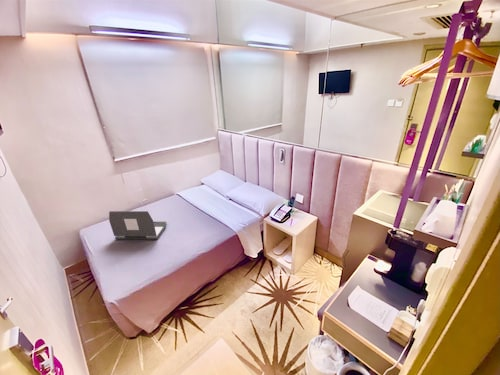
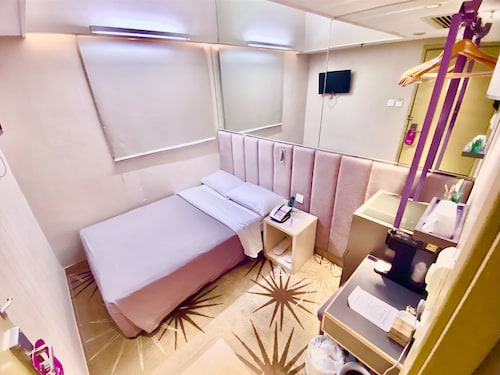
- laptop [108,210,167,240]
